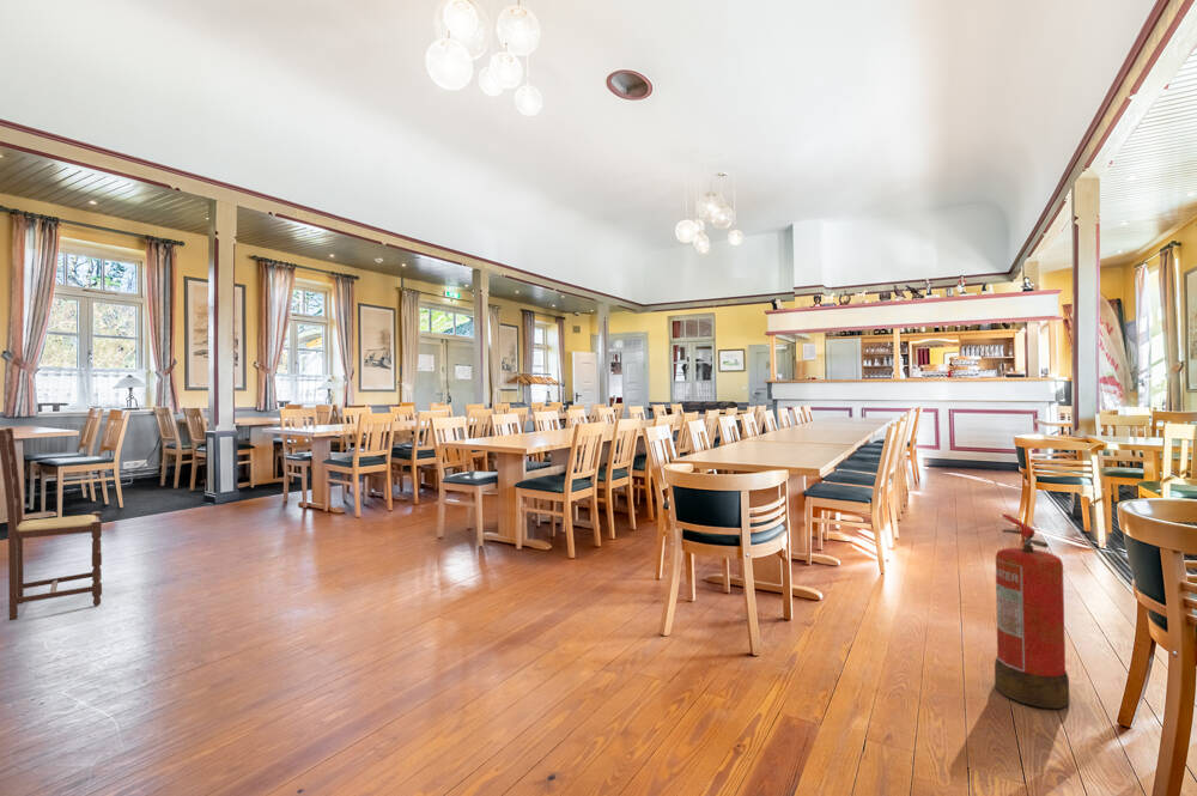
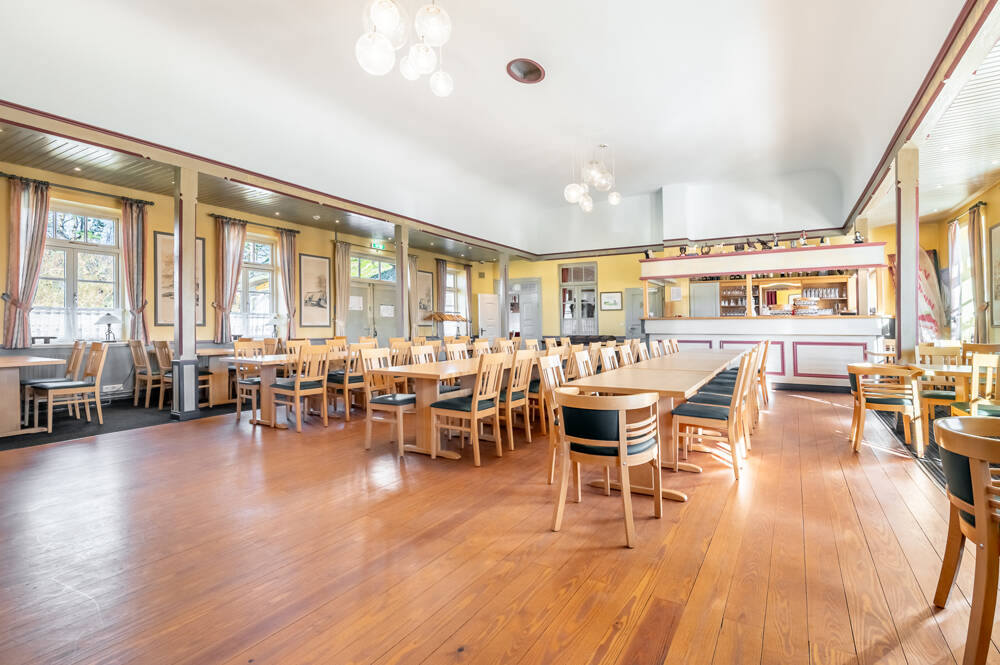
- dining chair [0,427,103,621]
- fire extinguisher [994,514,1070,710]
